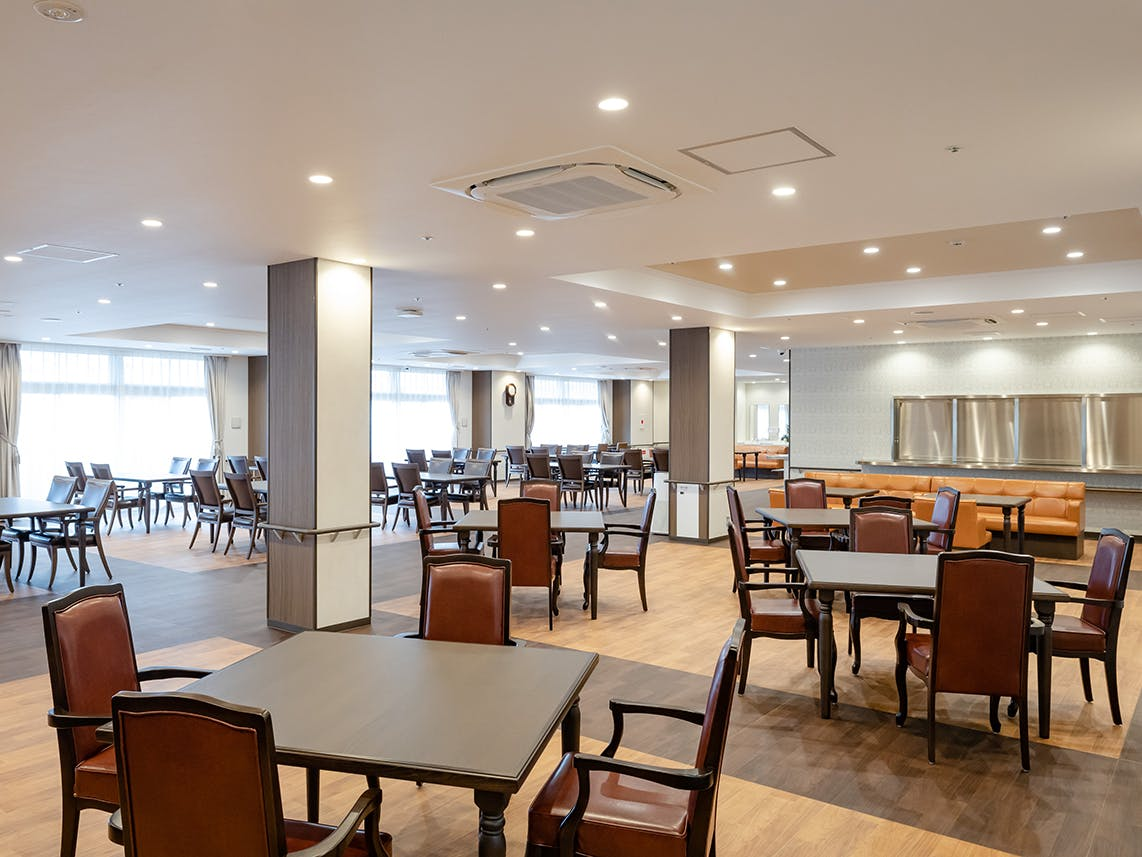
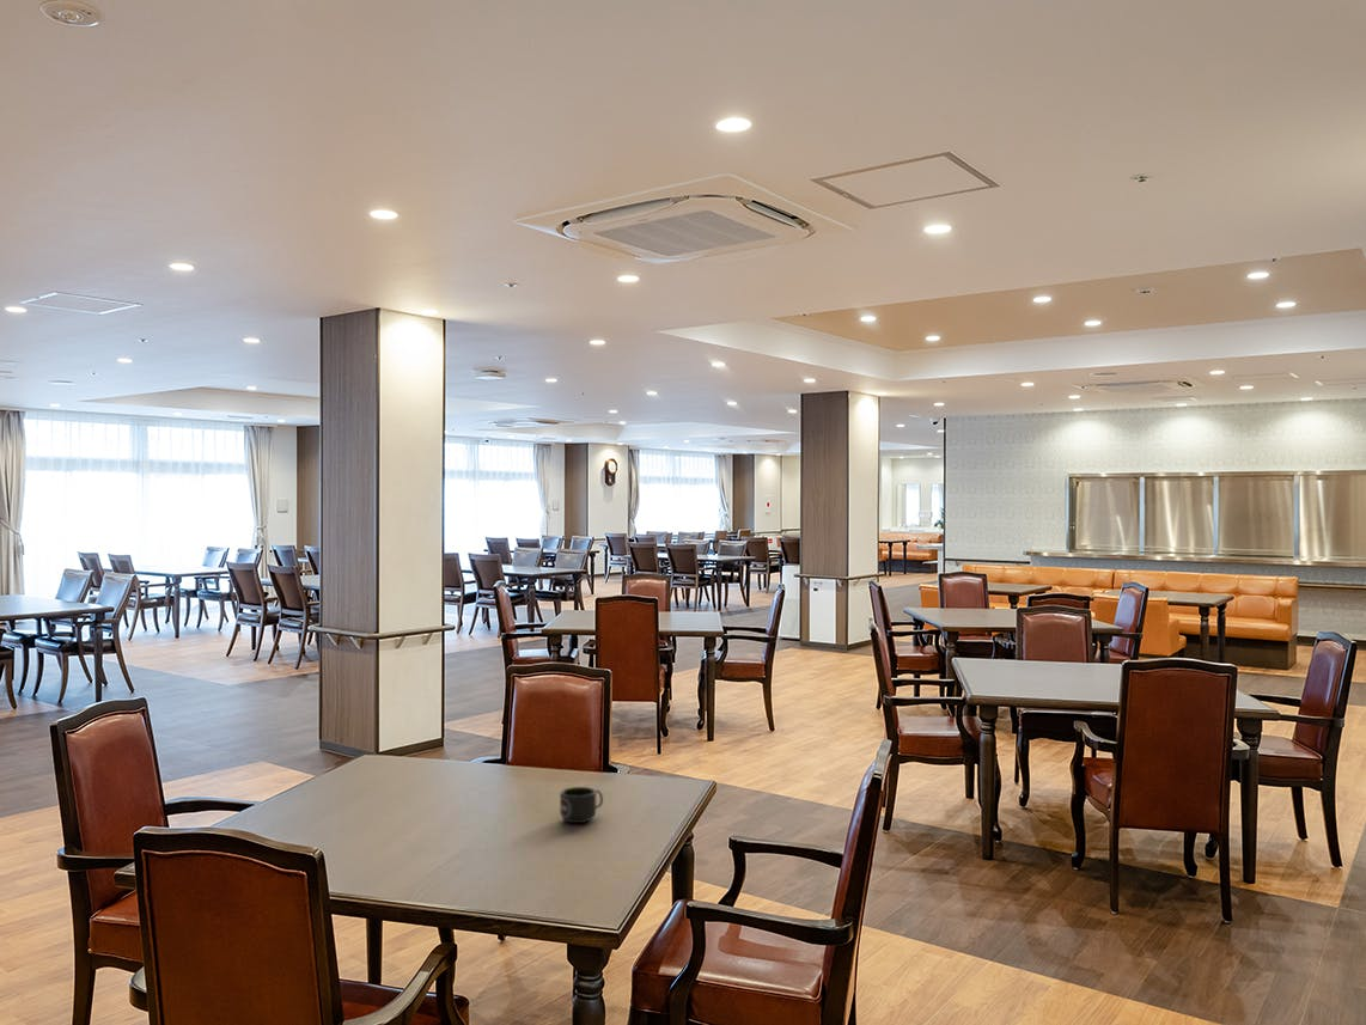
+ mug [559,786,604,824]
